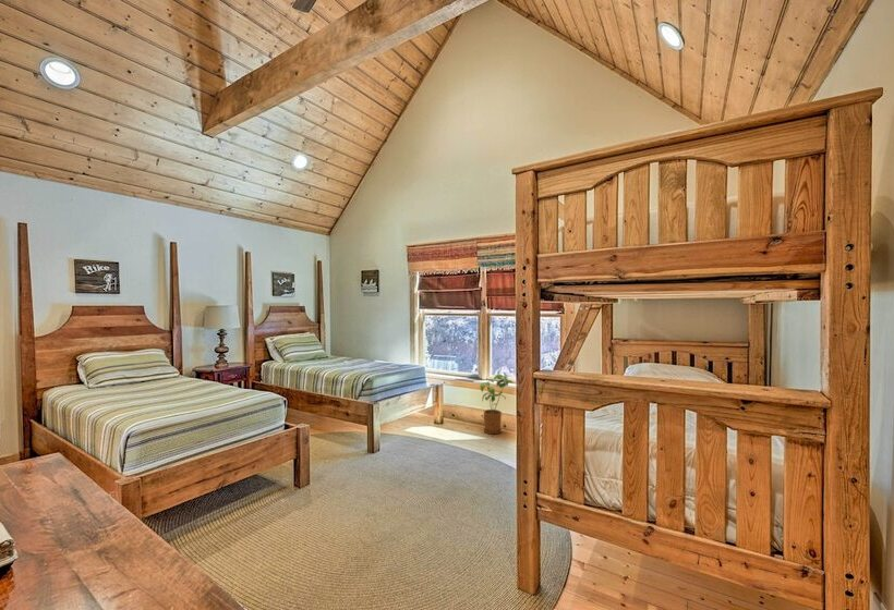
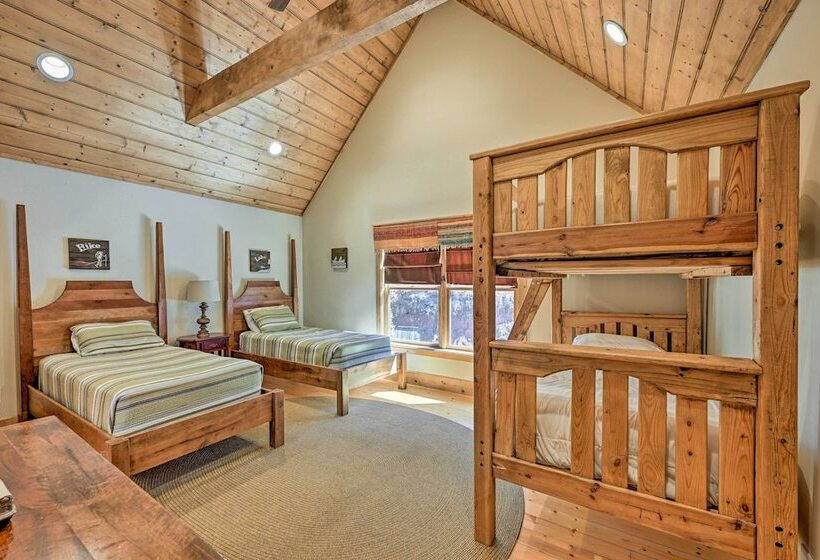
- house plant [479,374,515,435]
